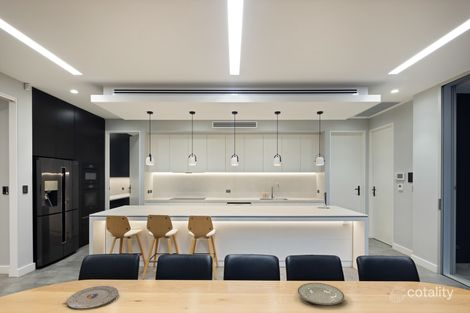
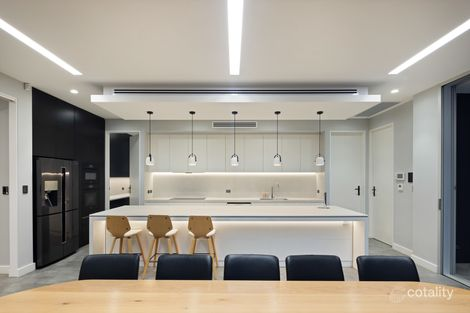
- plate [297,282,345,306]
- plate [66,285,119,310]
